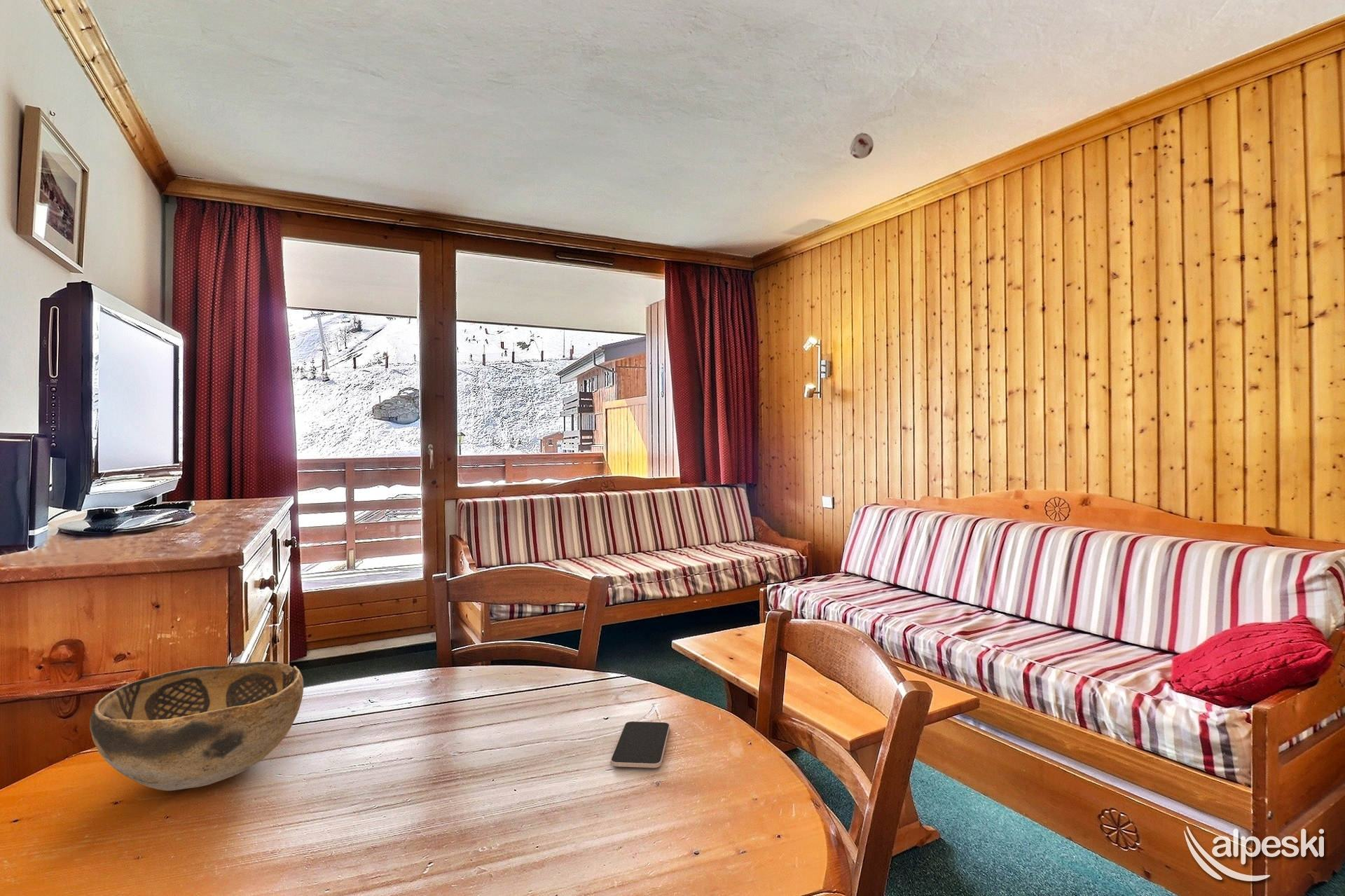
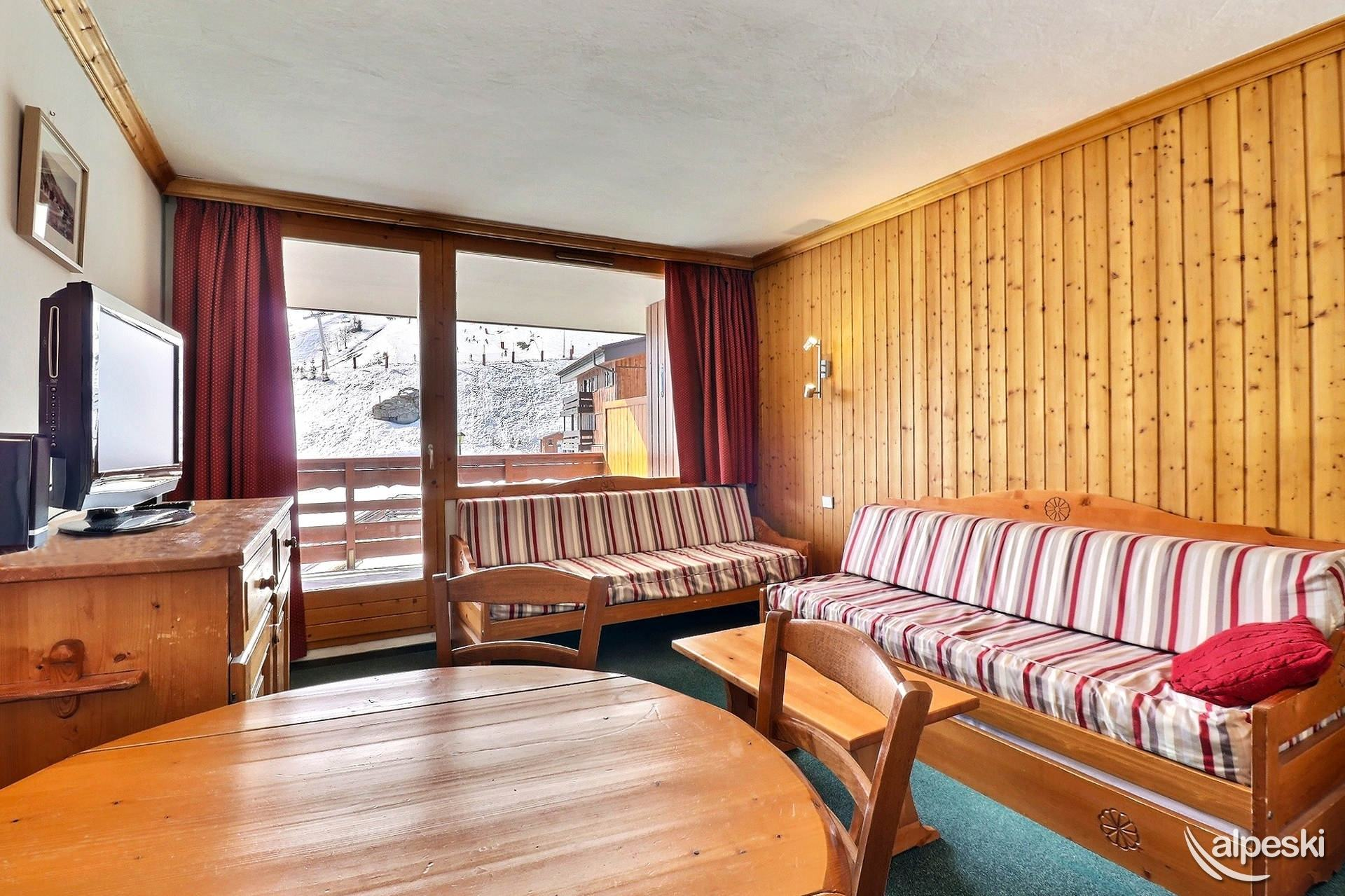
- smartphone [610,721,670,769]
- decorative bowl [89,661,304,792]
- smoke detector [849,132,874,160]
